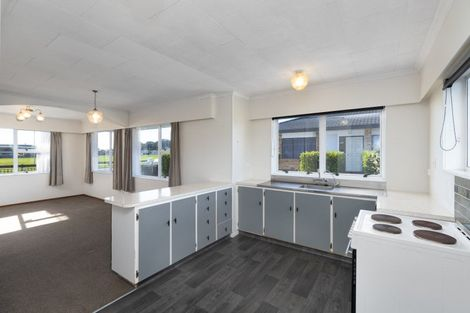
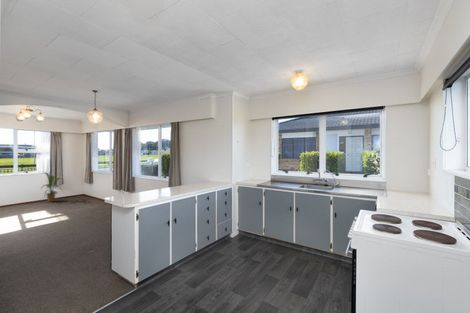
+ house plant [39,171,65,203]
